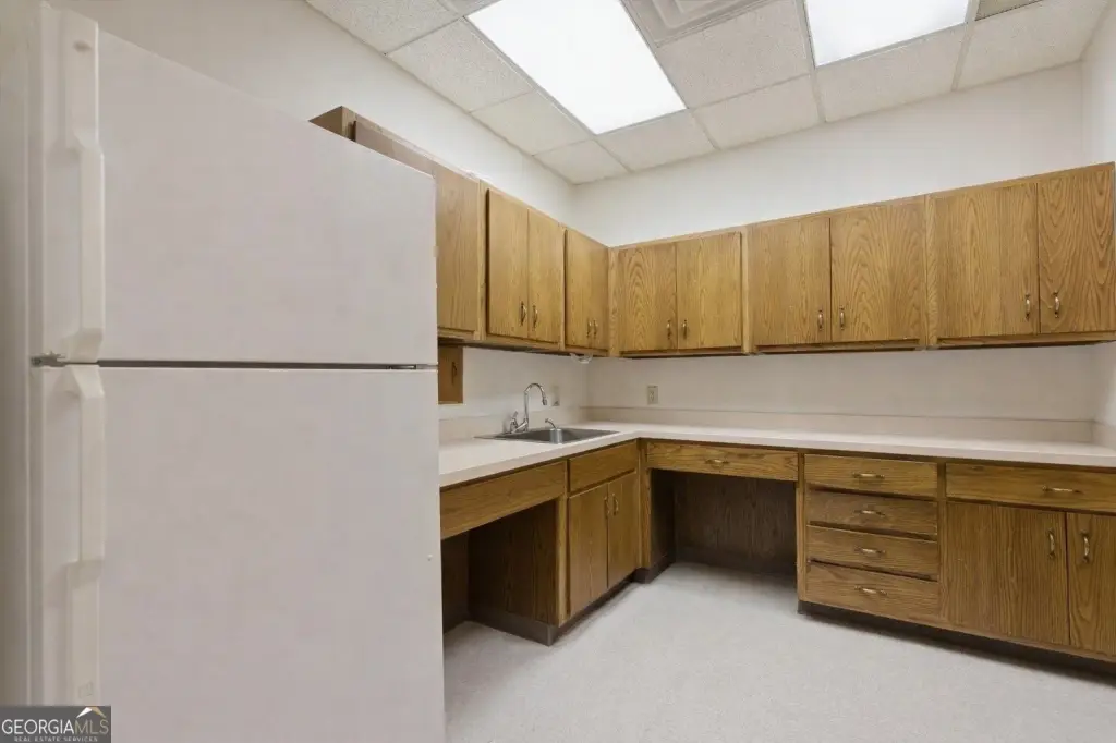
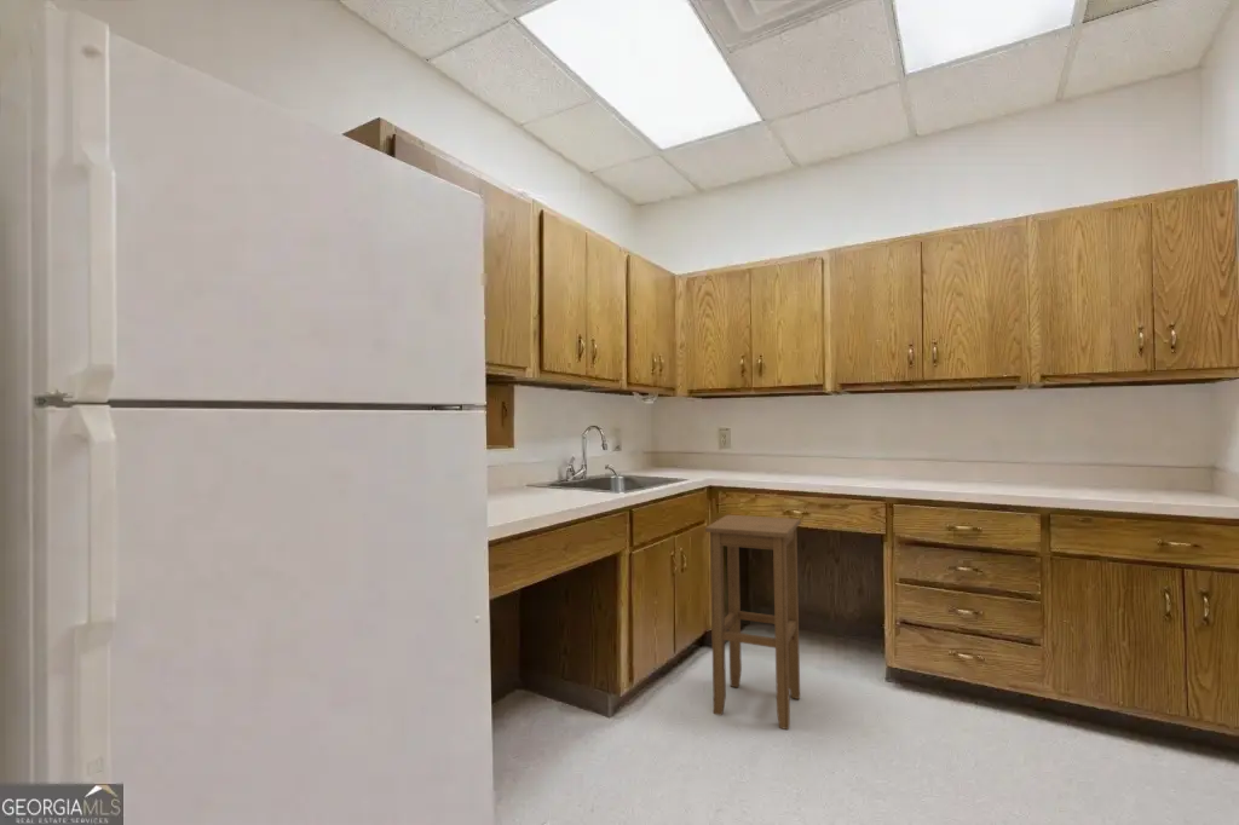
+ stool [704,514,801,731]
